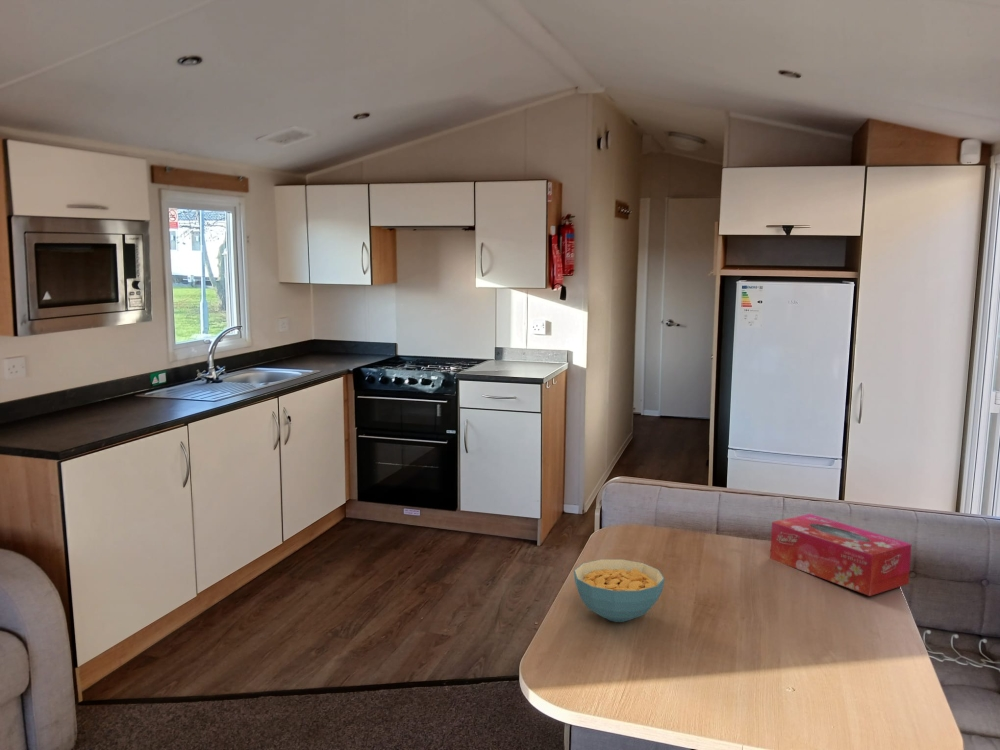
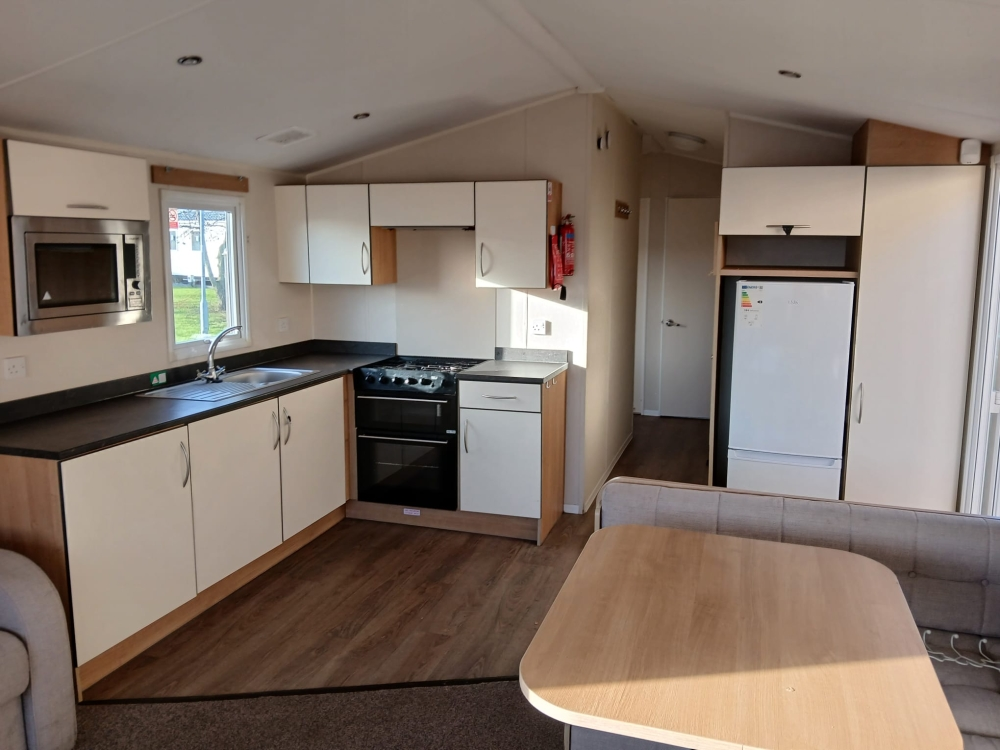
- cereal bowl [573,558,666,623]
- tissue box [769,513,912,597]
